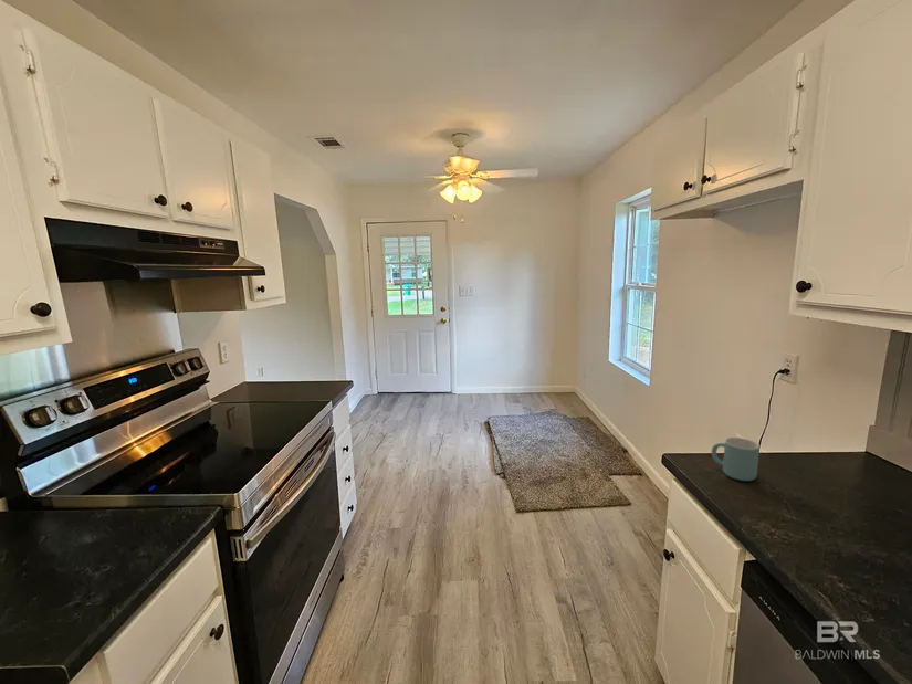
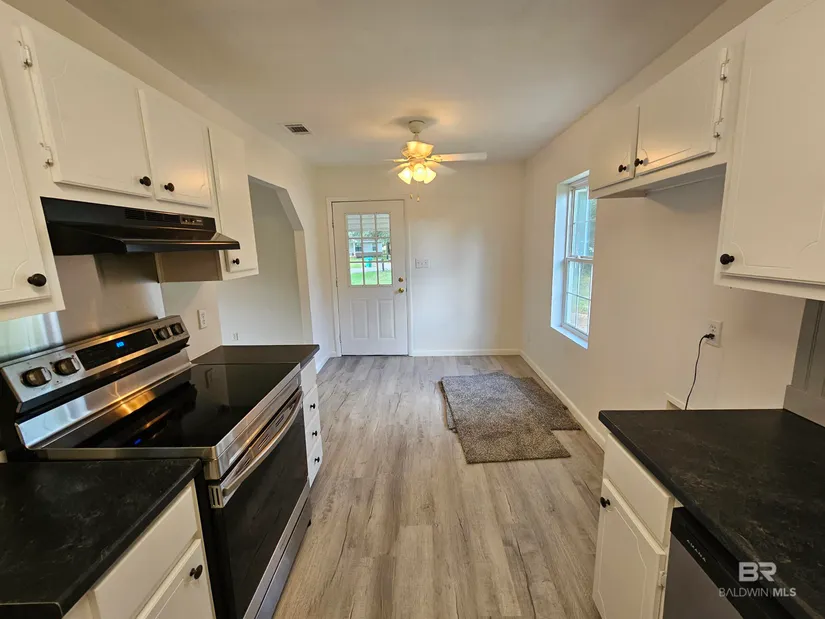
- mug [711,436,761,482]
